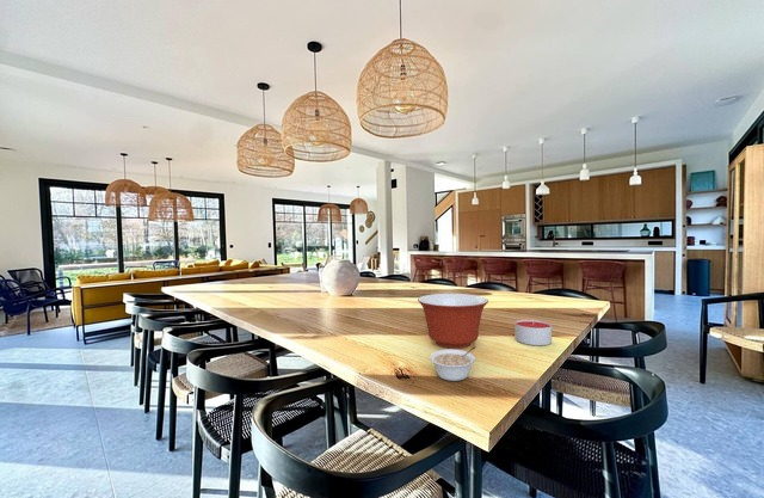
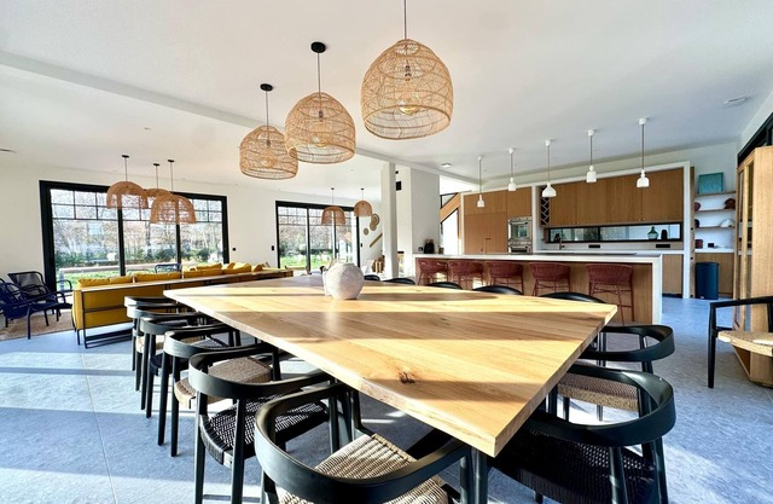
- legume [429,345,476,382]
- candle [513,319,553,346]
- mixing bowl [417,293,489,350]
